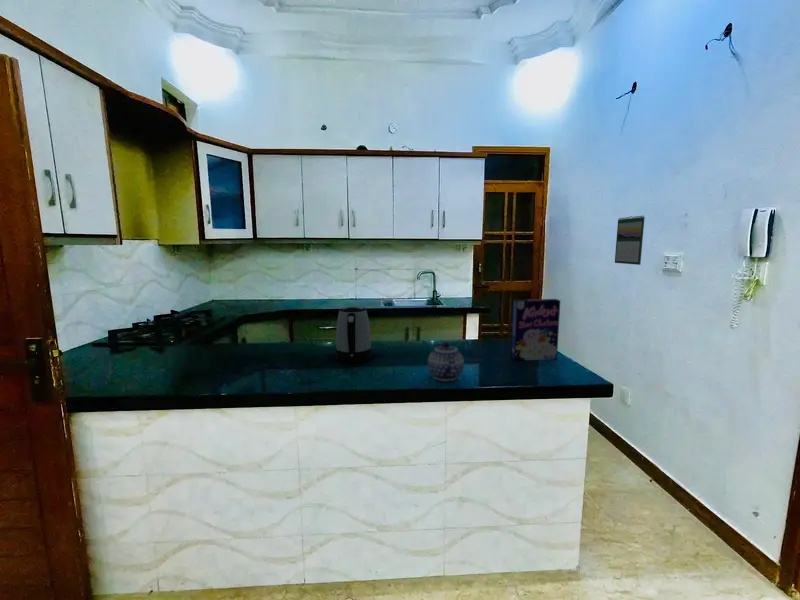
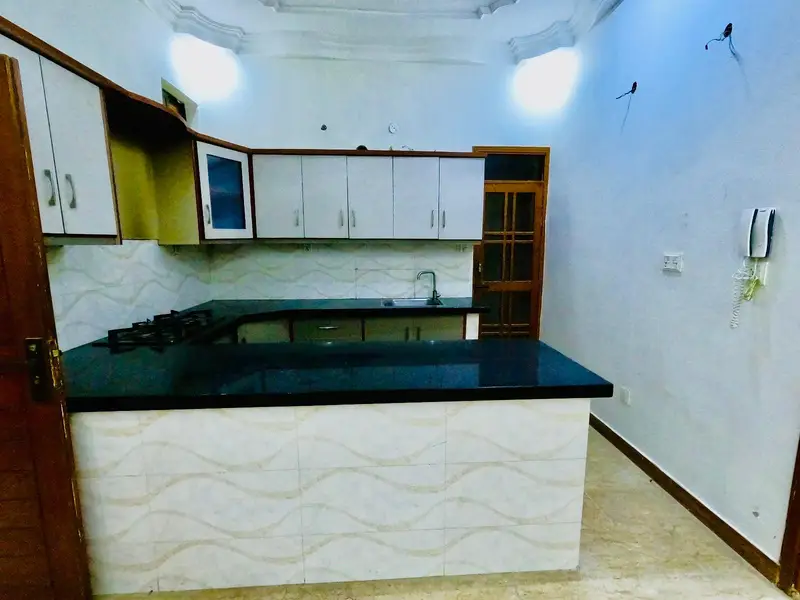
- calendar [614,215,646,266]
- cereal box [510,298,561,362]
- kettle [335,305,373,363]
- teapot [427,341,465,382]
